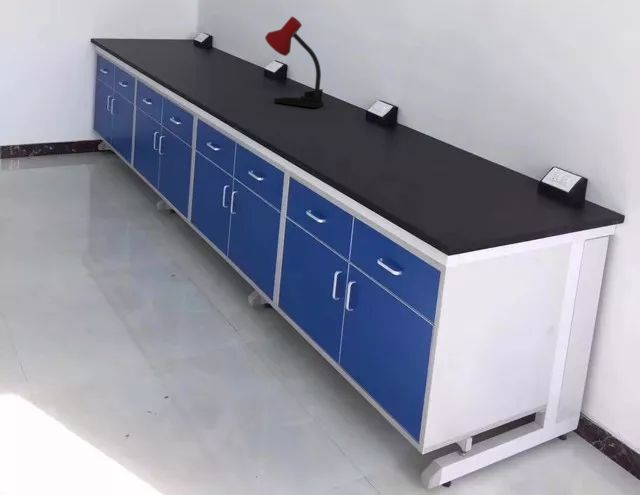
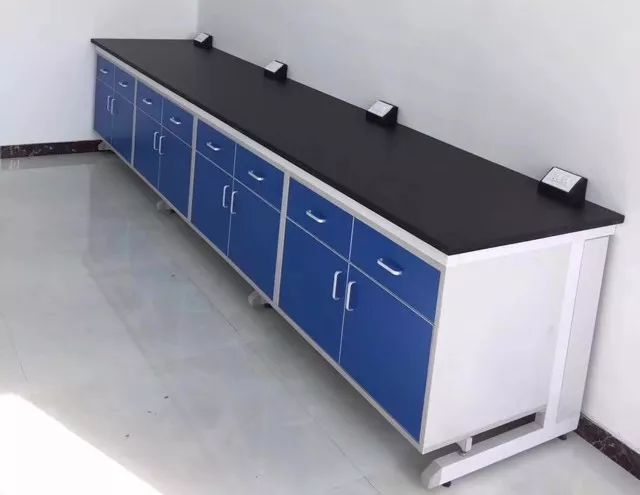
- desk lamp [264,16,325,109]
